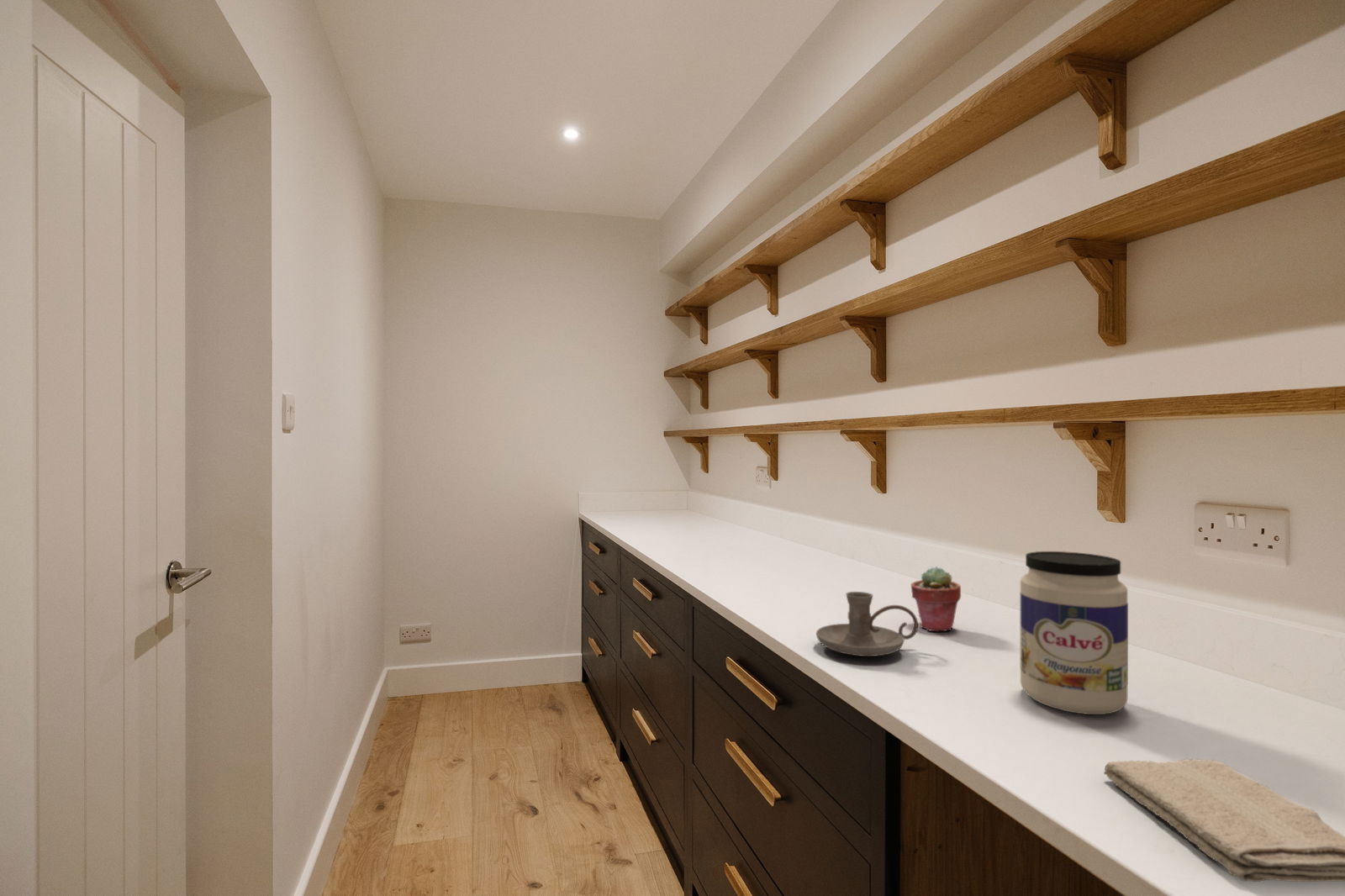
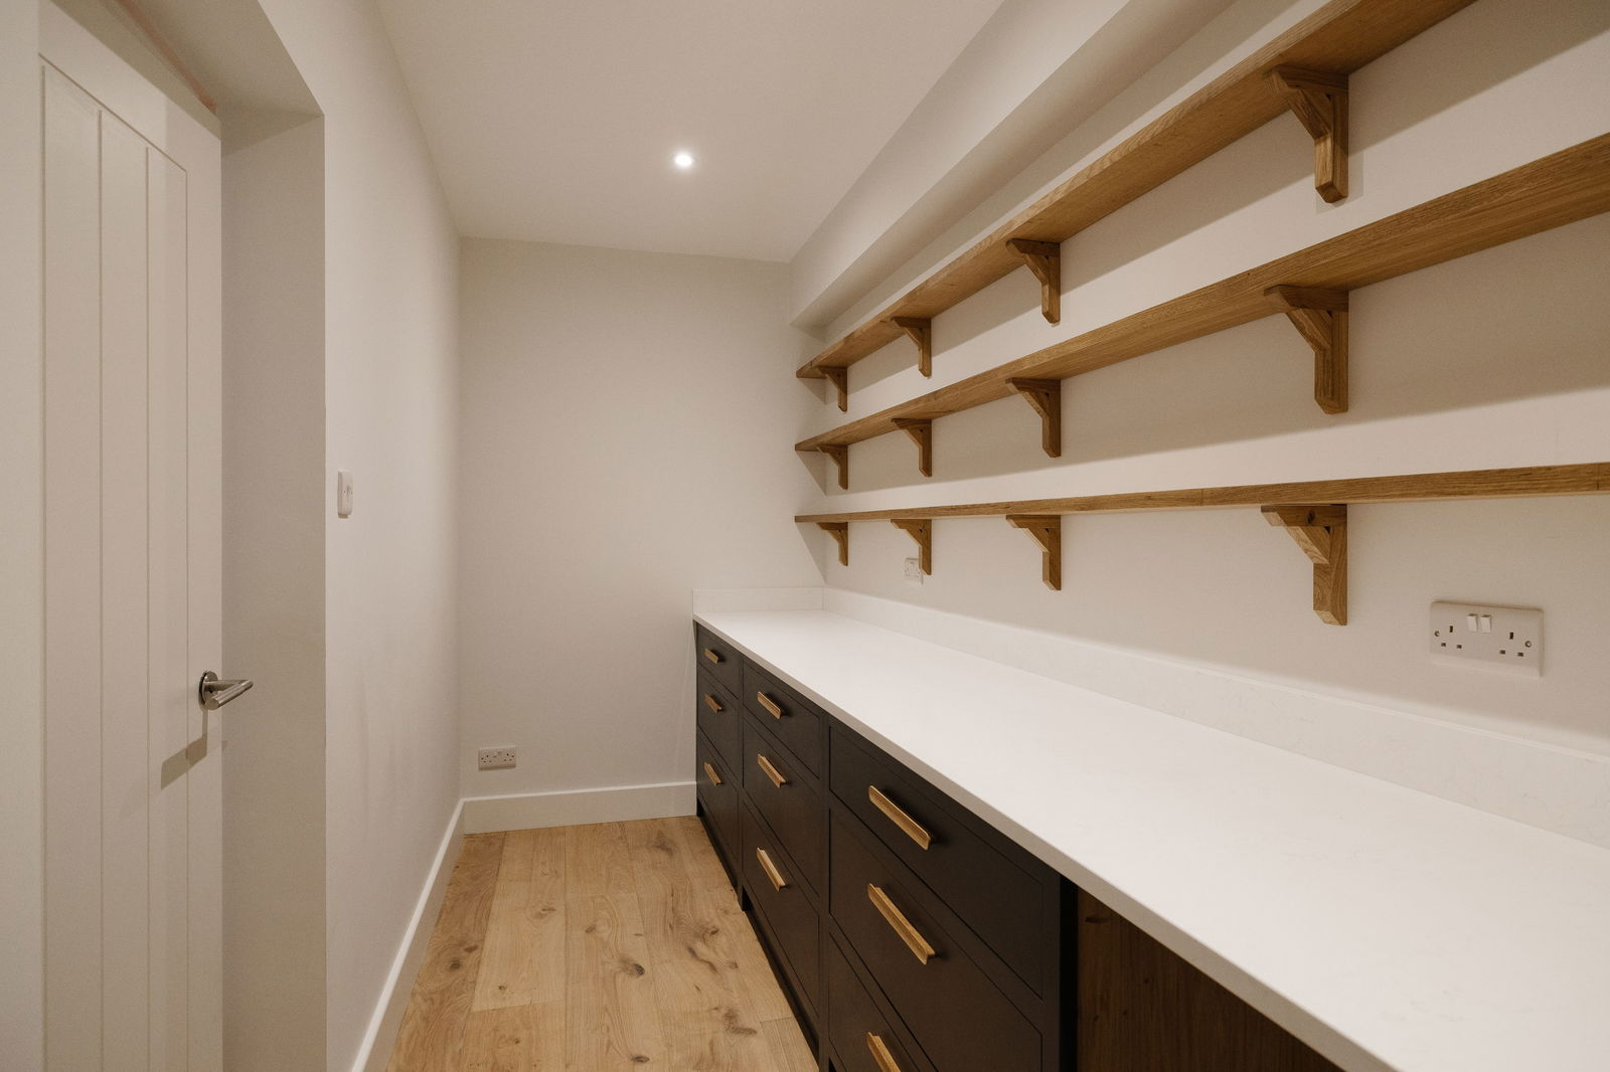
- candle holder [815,591,919,657]
- jar [1020,551,1129,715]
- washcloth [1103,758,1345,883]
- potted succulent [910,566,962,632]
